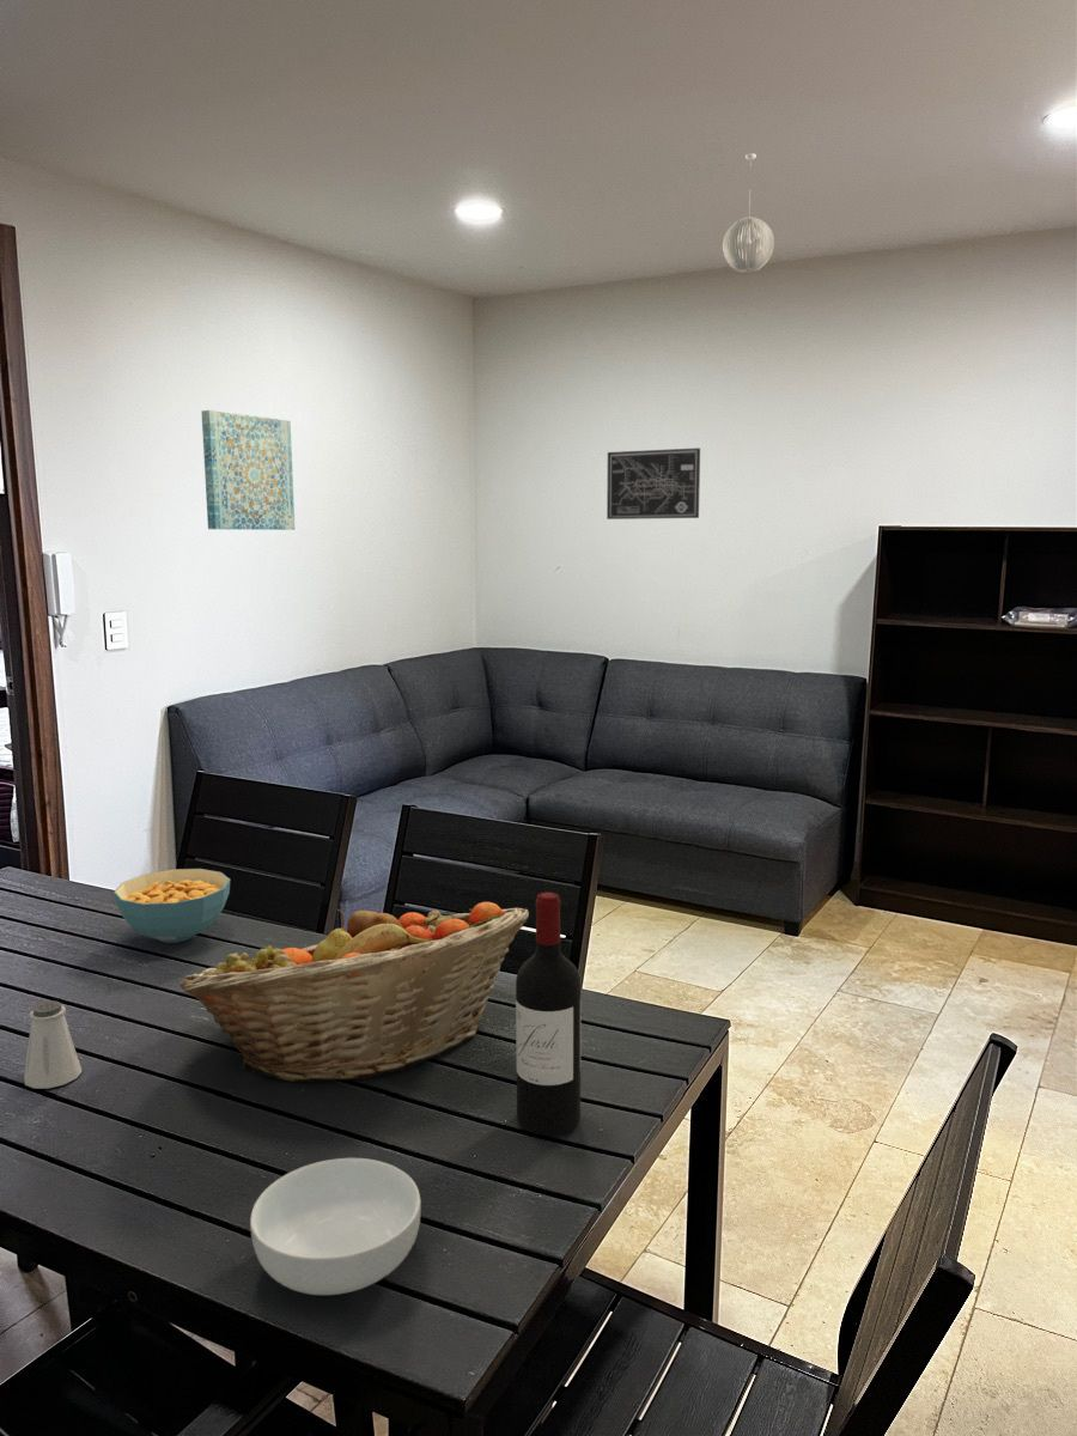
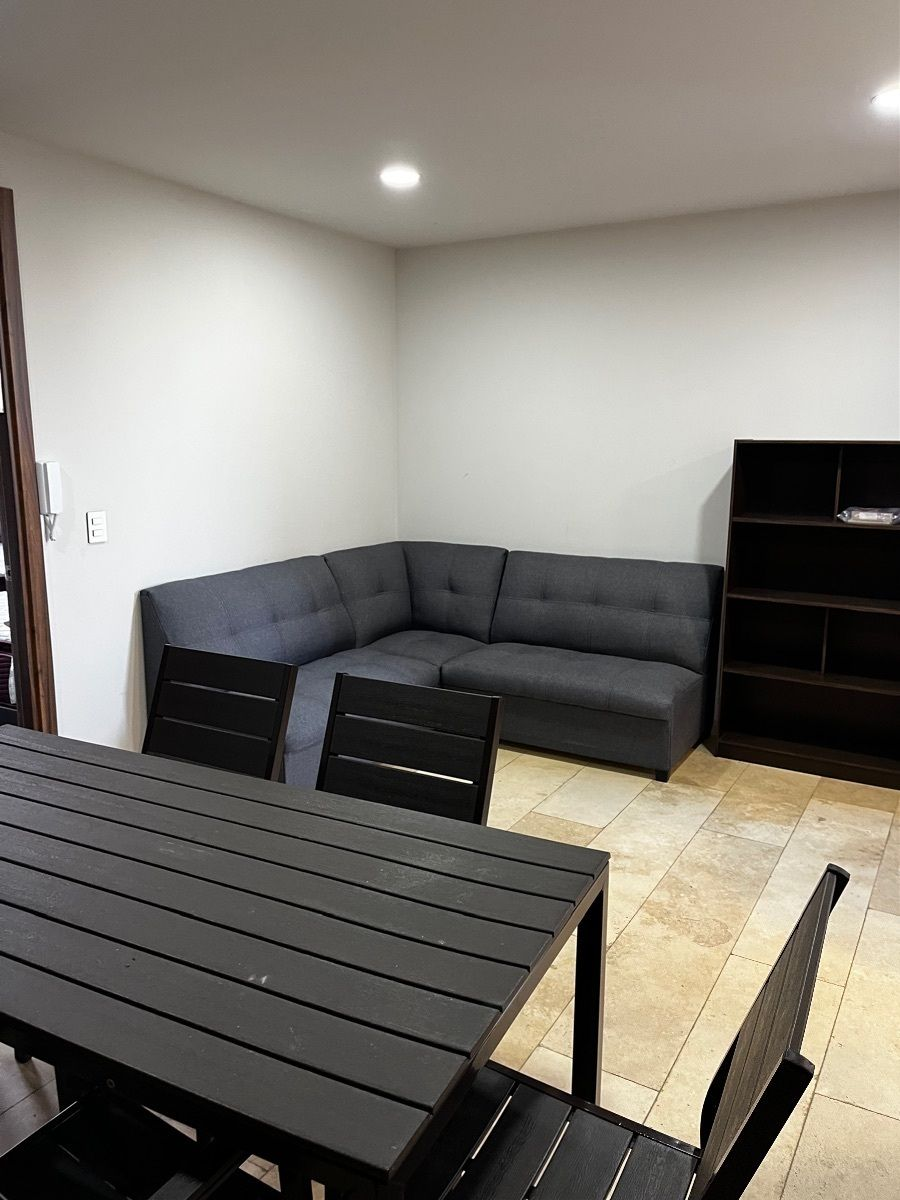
- saltshaker [23,1000,83,1090]
- pendant light [722,152,775,273]
- cereal bowl [112,868,231,944]
- wine bottle [515,890,582,1137]
- fruit basket [178,901,530,1083]
- wall art [606,446,701,521]
- cereal bowl [249,1157,422,1296]
- wall art [200,409,296,531]
